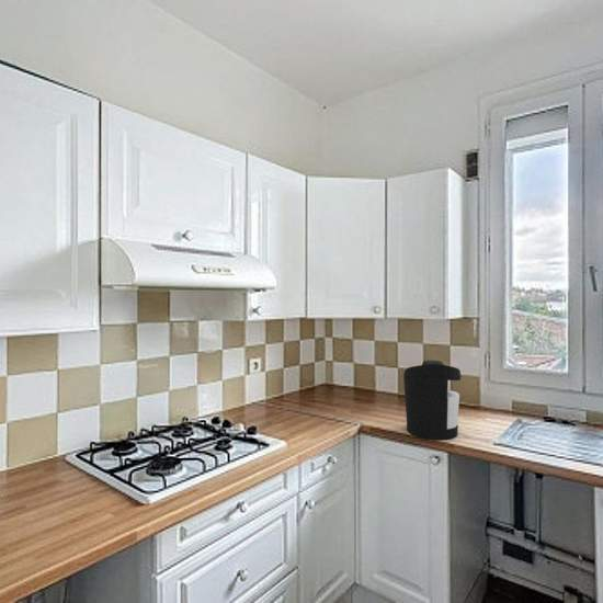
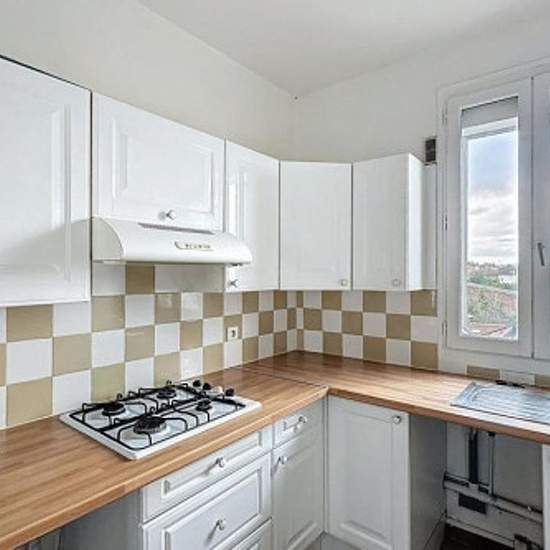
- coffee maker [402,360,462,441]
